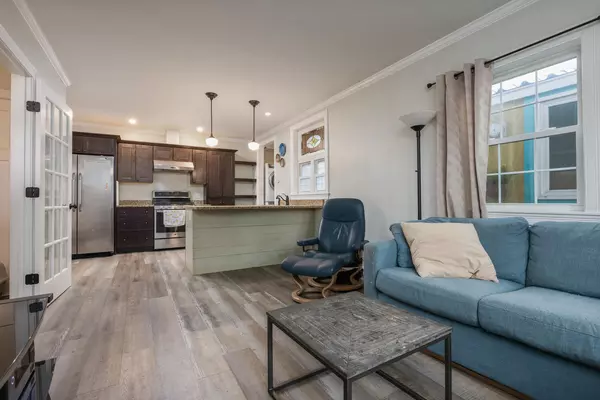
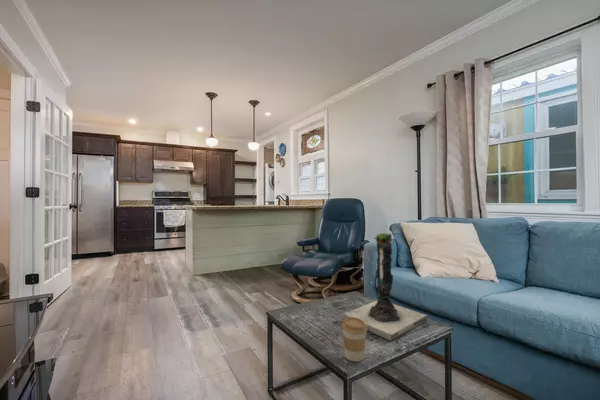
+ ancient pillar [341,225,428,342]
+ coffee cup [341,317,368,362]
